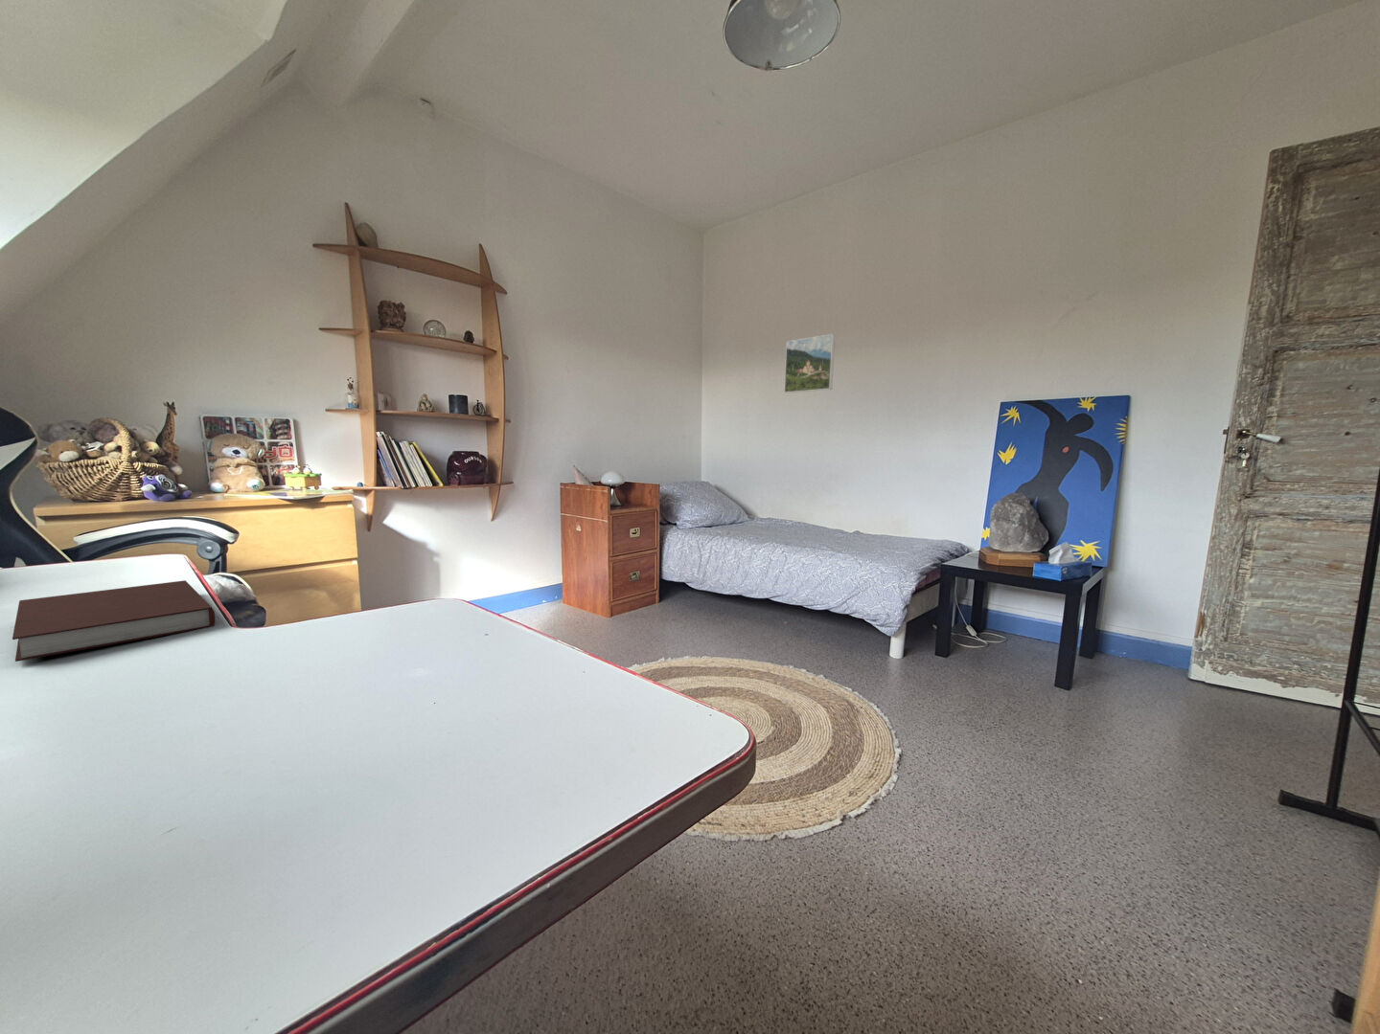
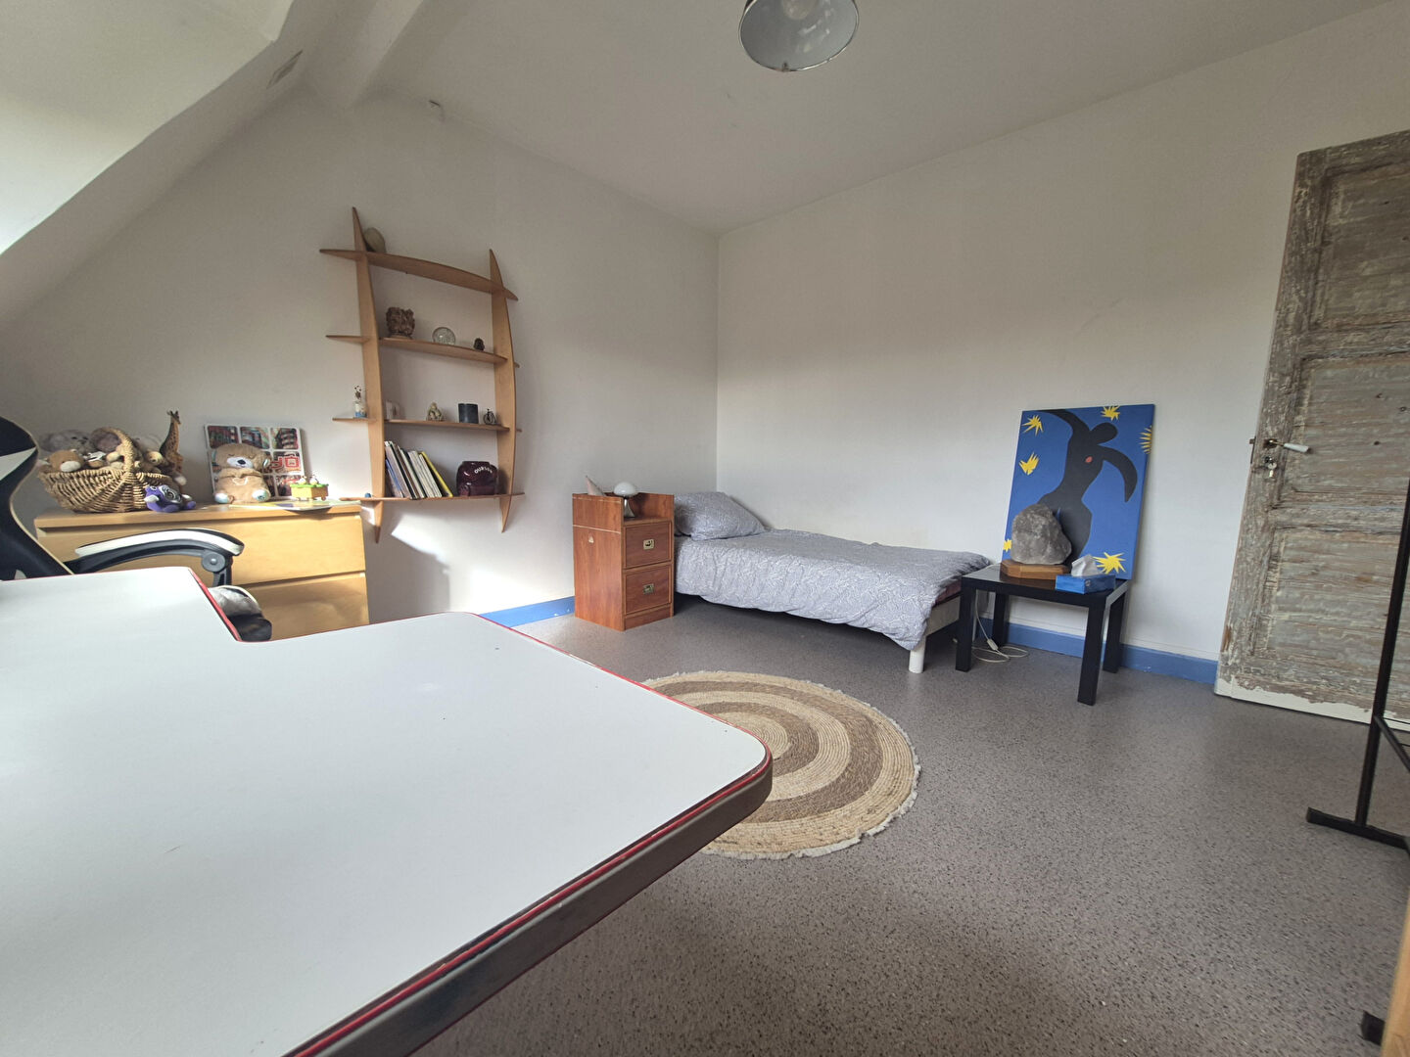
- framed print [783,333,836,393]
- notebook [12,579,215,663]
